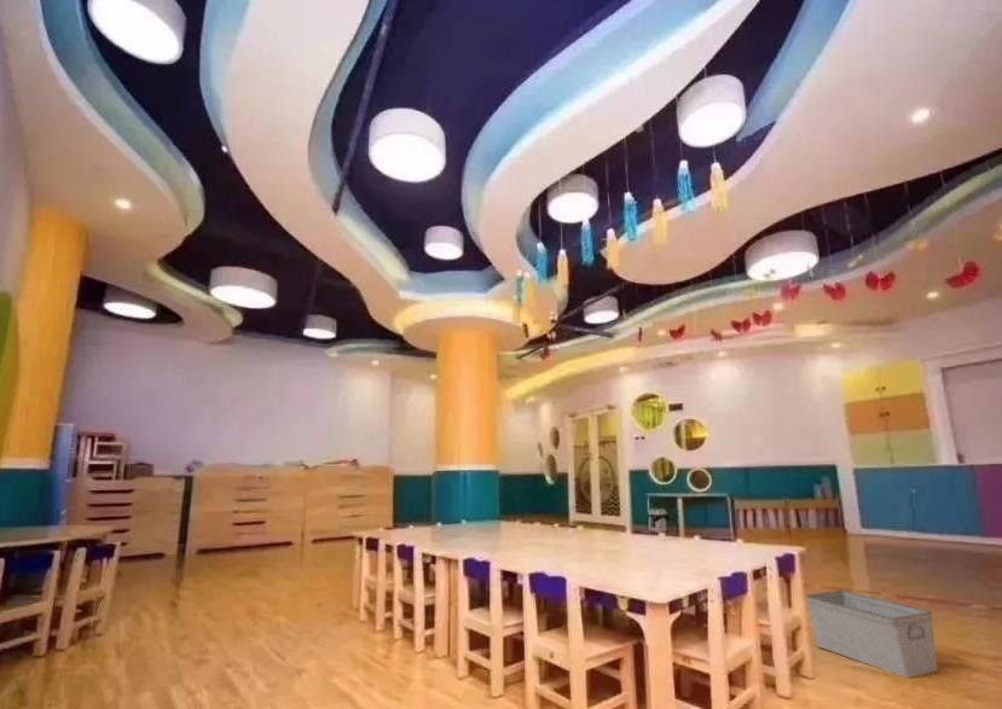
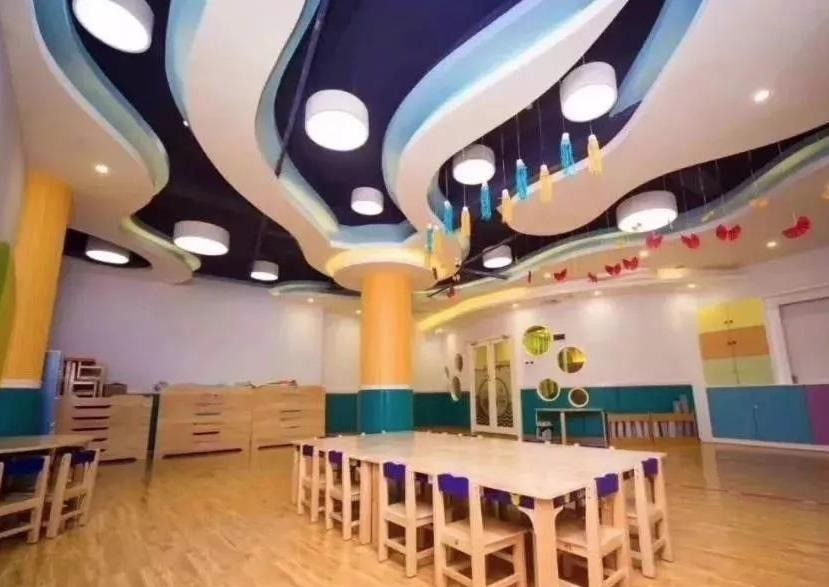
- storage bin [805,589,938,679]
